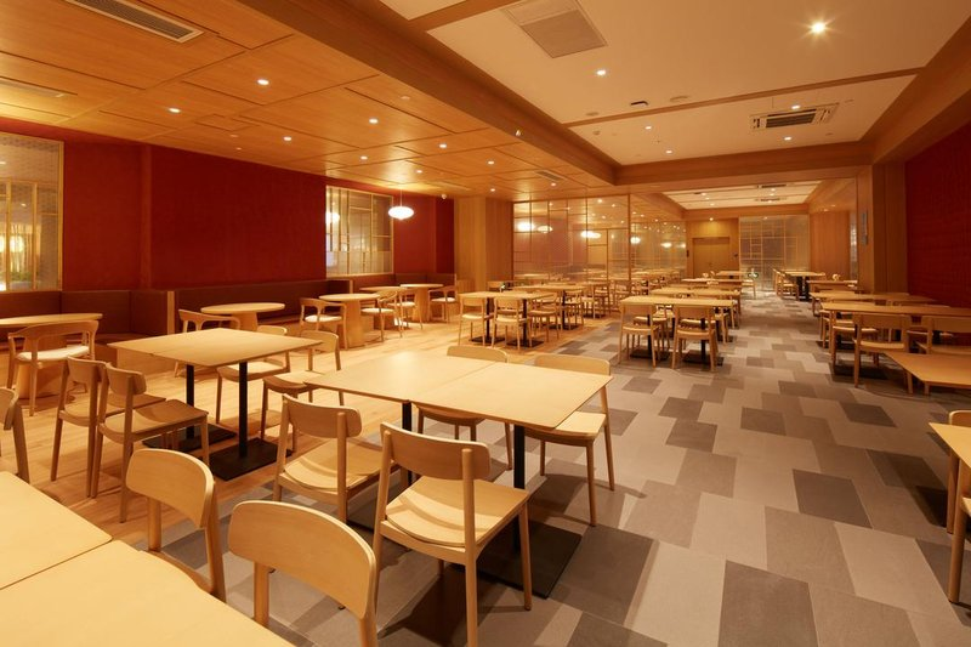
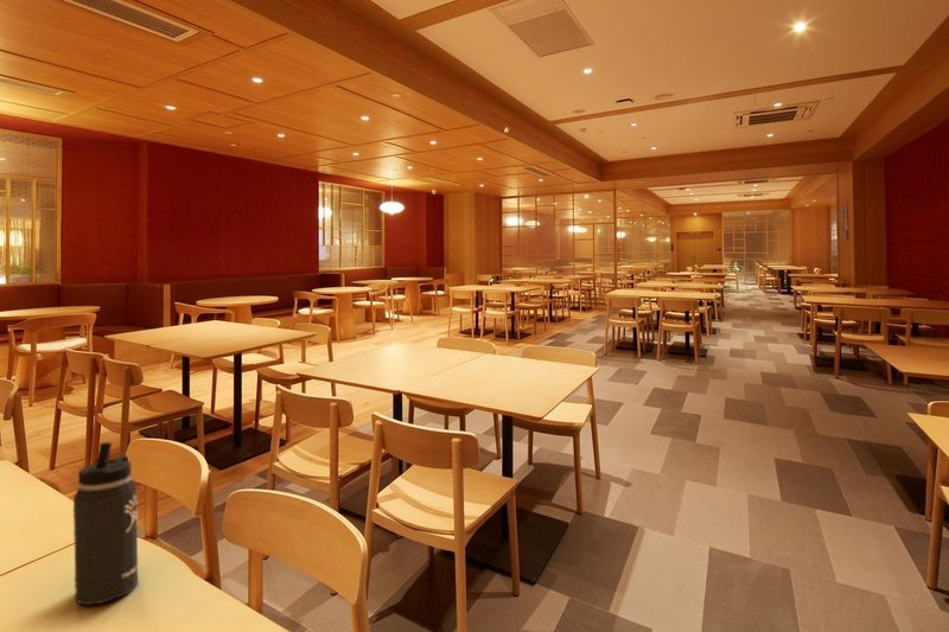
+ thermos bottle [72,441,140,606]
